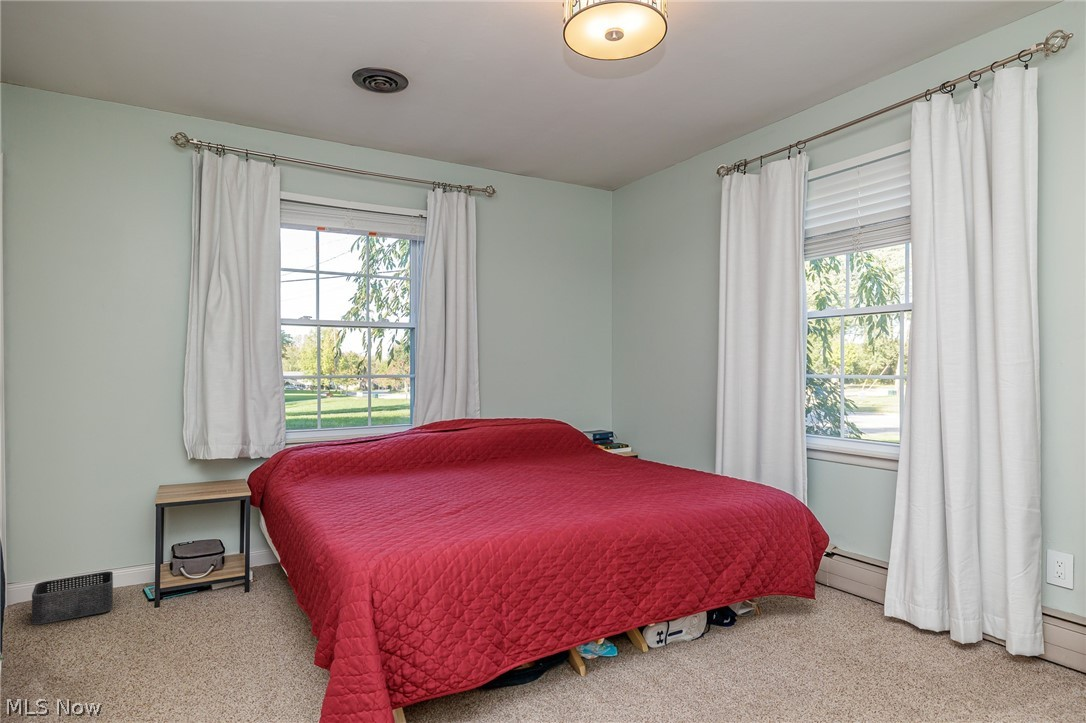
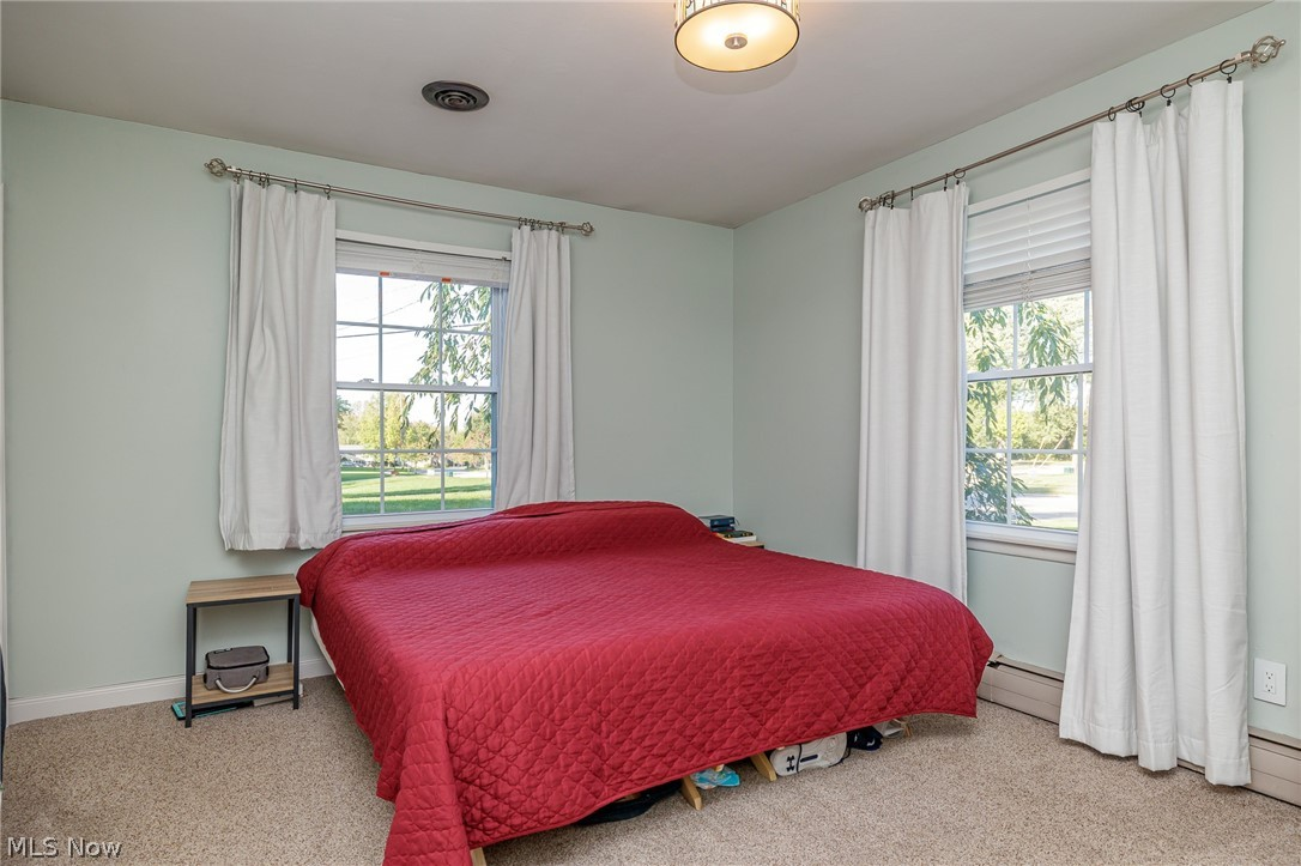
- storage bin [31,571,114,626]
